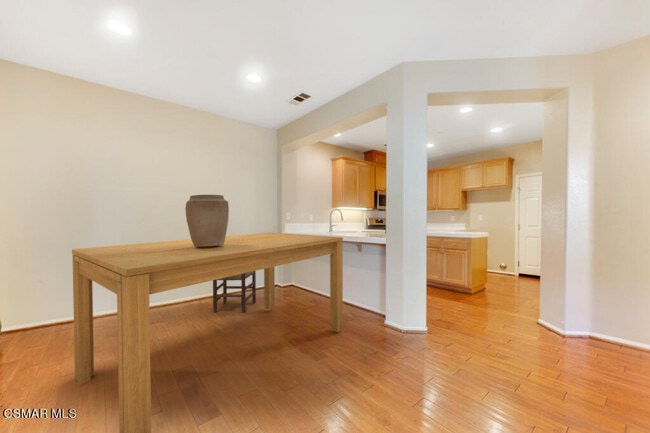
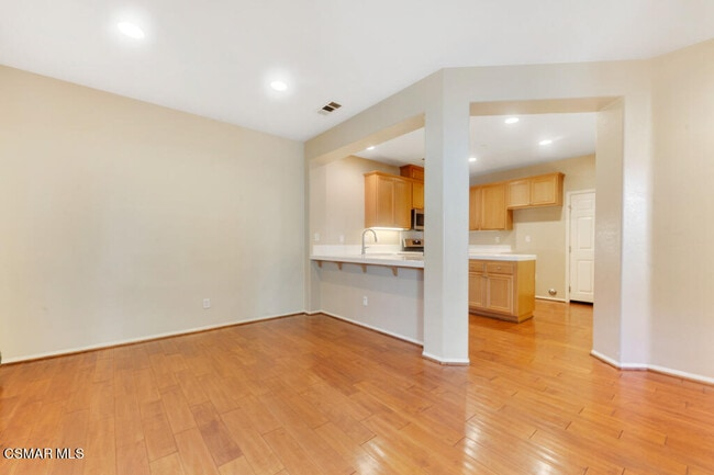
- vase [184,194,230,247]
- dining chair [212,271,257,314]
- dining table [71,232,344,433]
